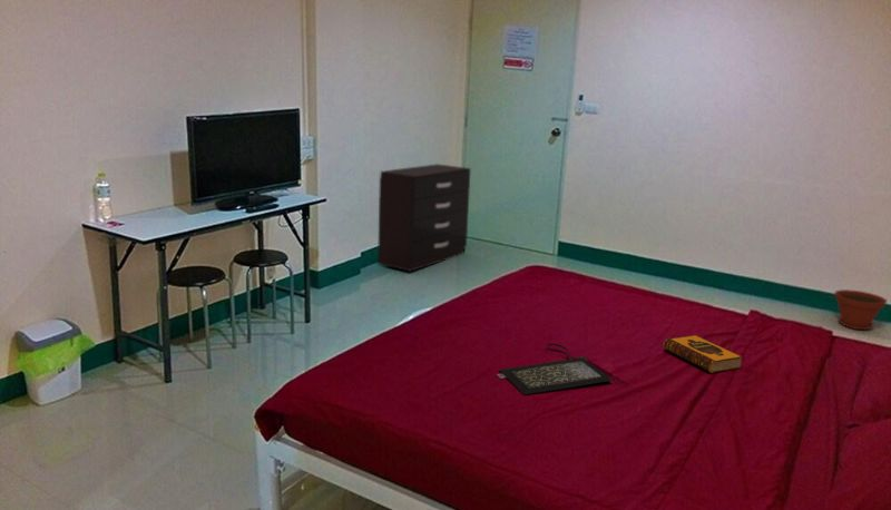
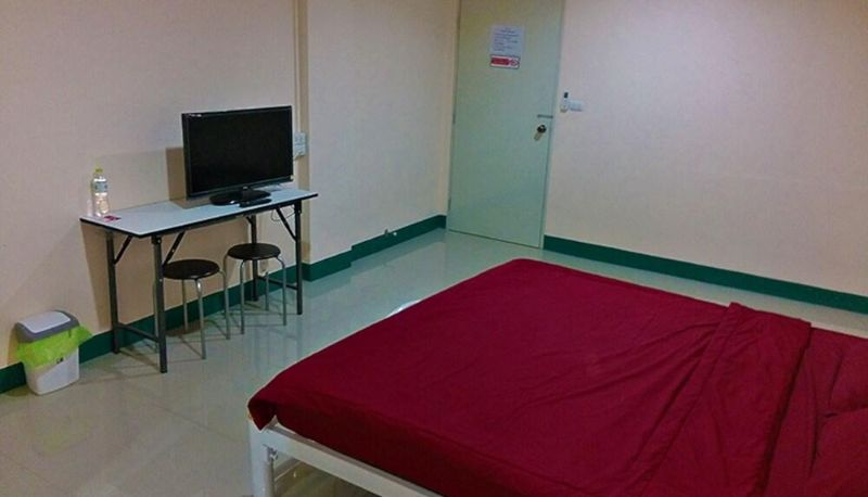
- hardback book [663,334,744,374]
- plant pot [833,288,889,331]
- clutch bag [496,342,615,396]
- dresser [376,163,472,273]
